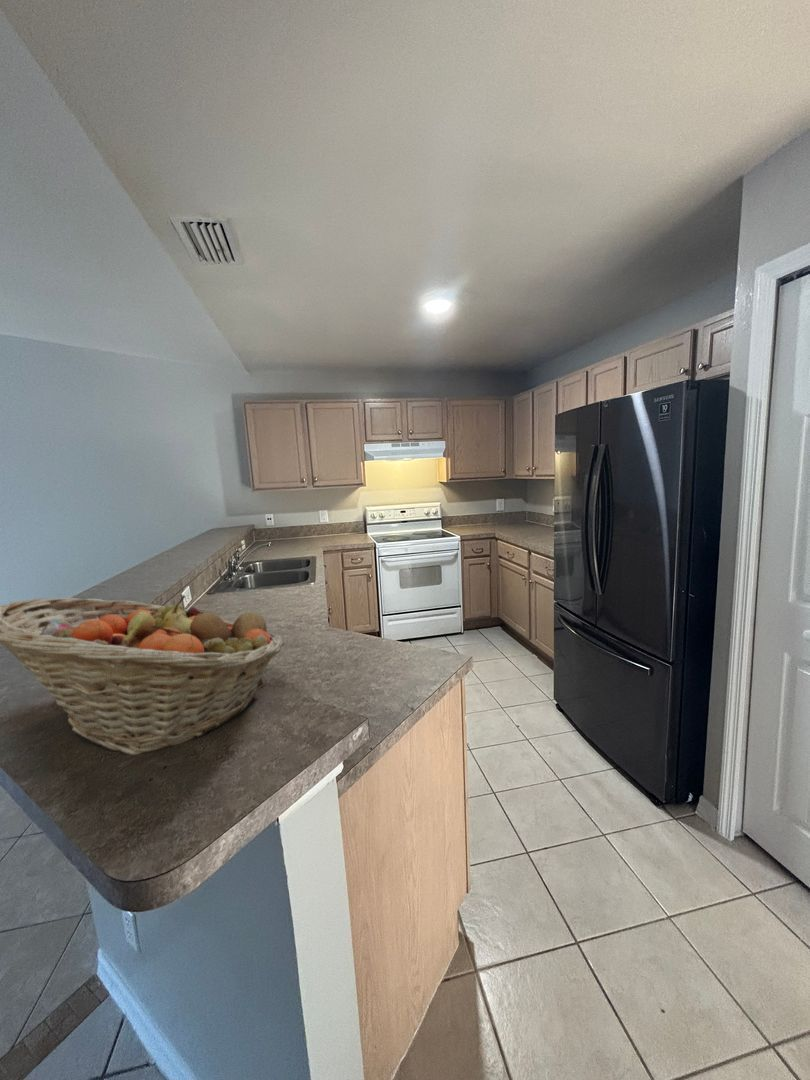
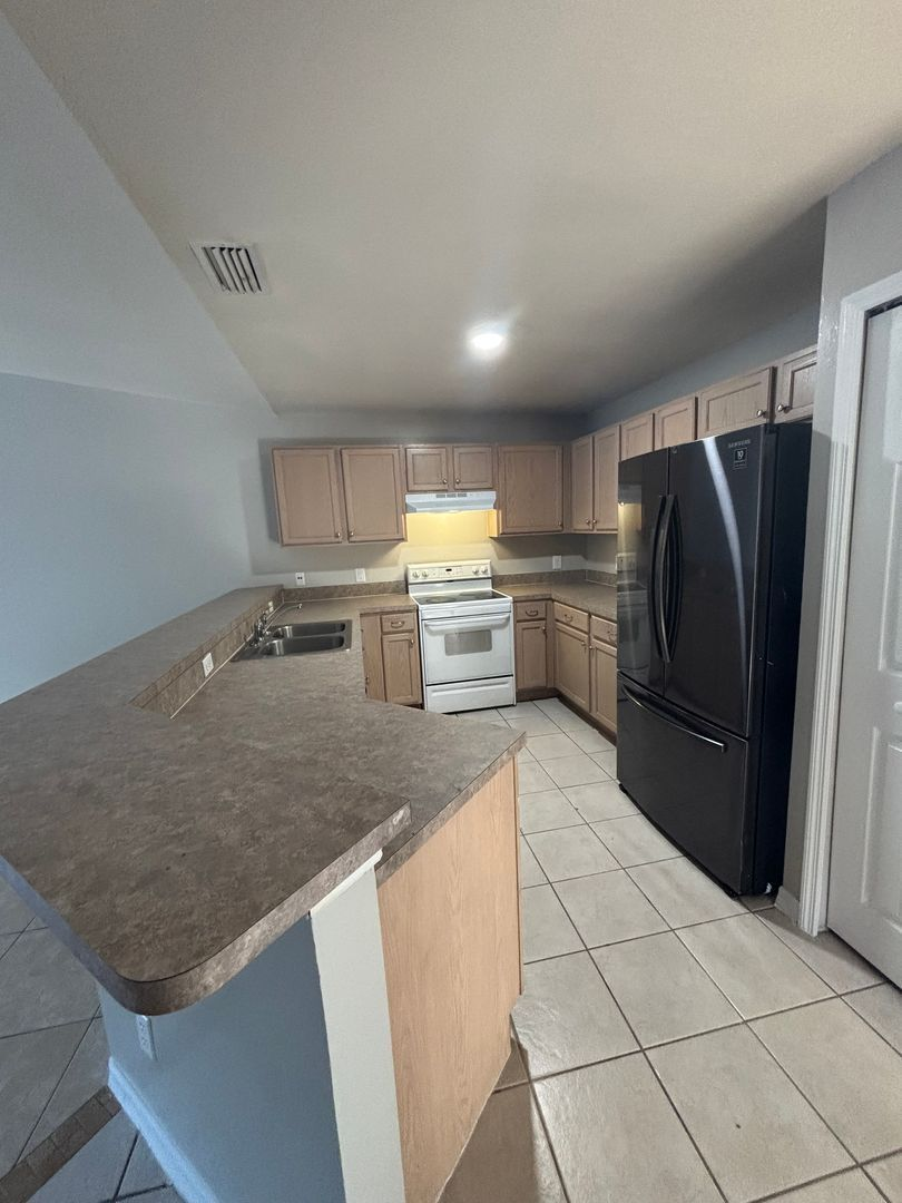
- fruit basket [0,594,285,756]
